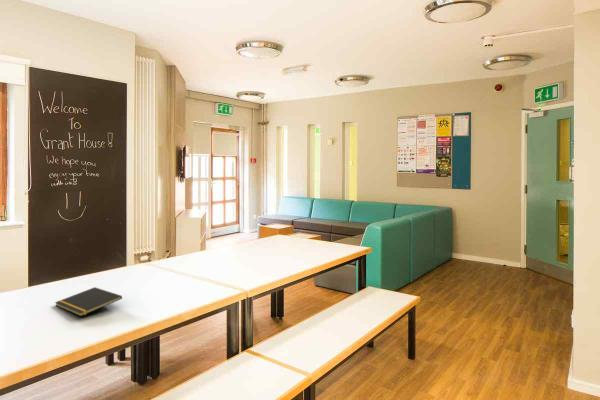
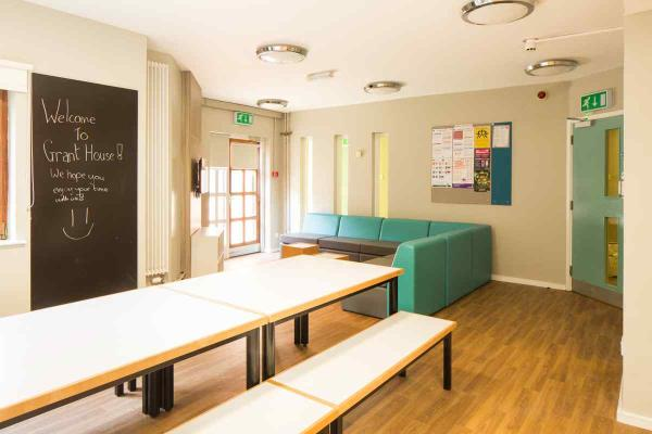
- notepad [54,286,123,317]
